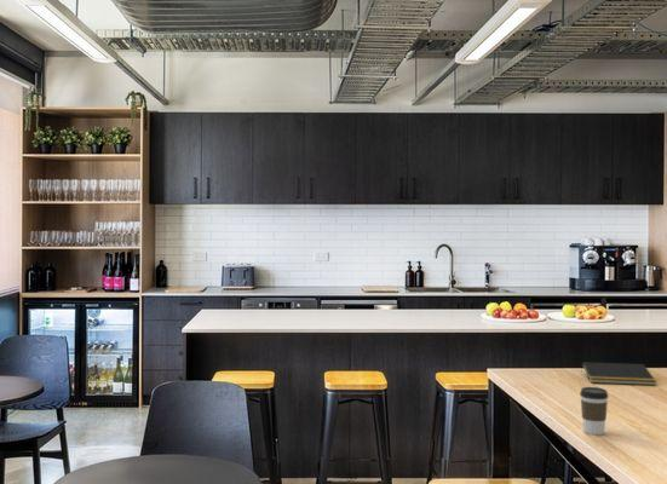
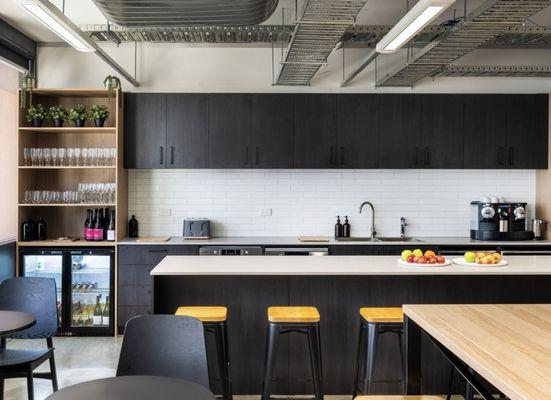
- coffee cup [579,386,609,436]
- notepad [580,361,657,386]
